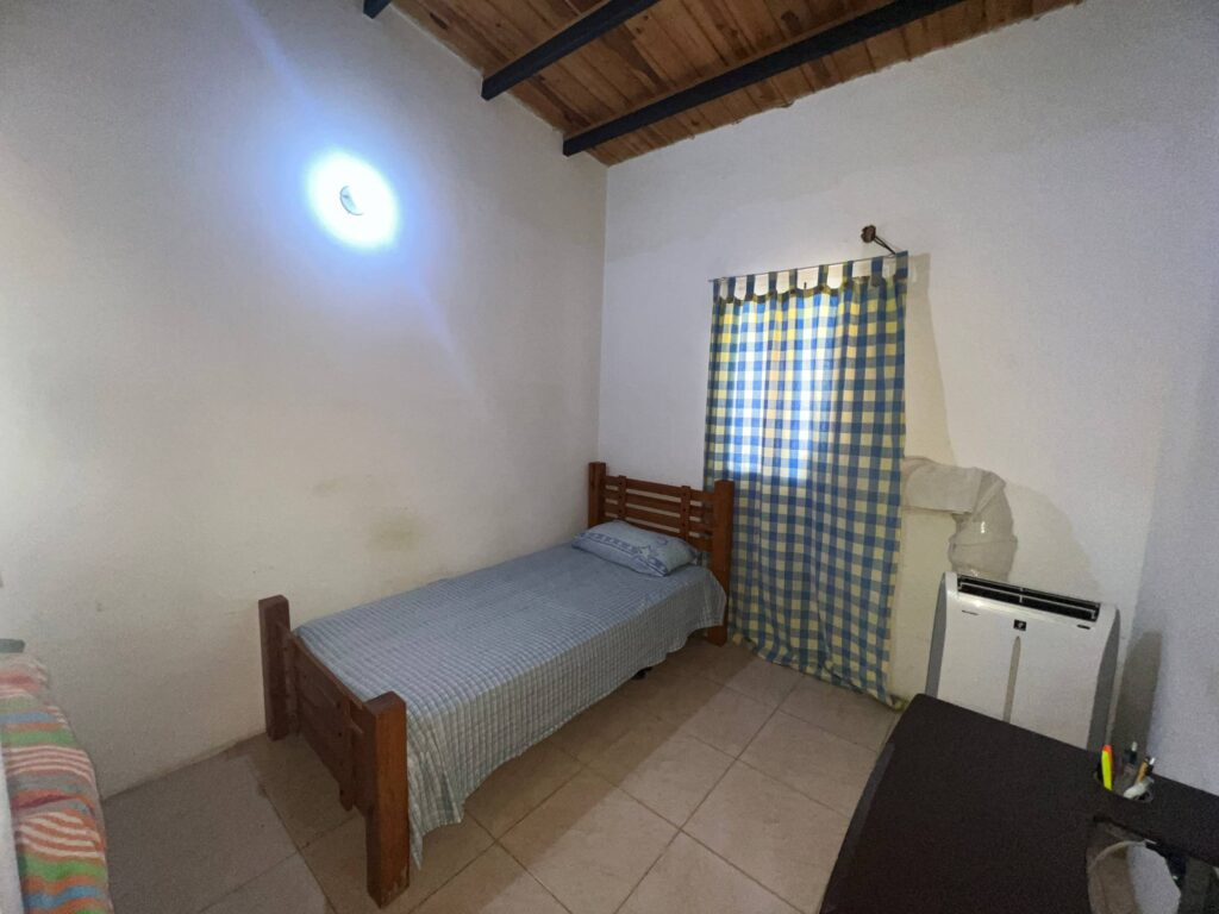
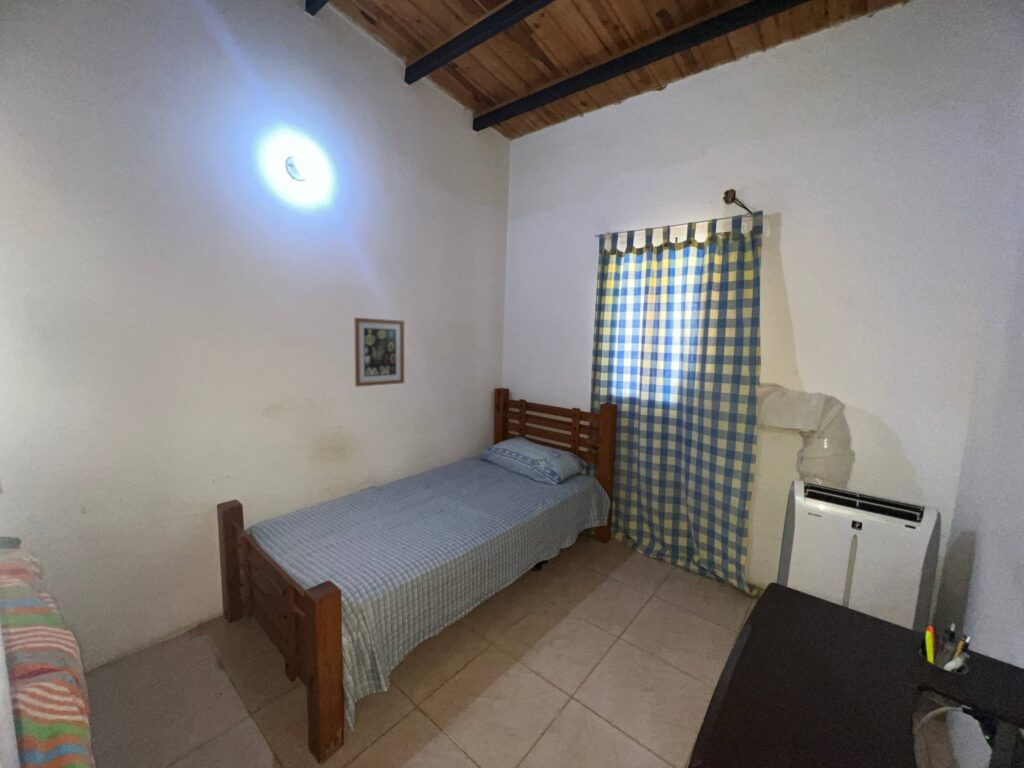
+ wall art [353,317,405,388]
